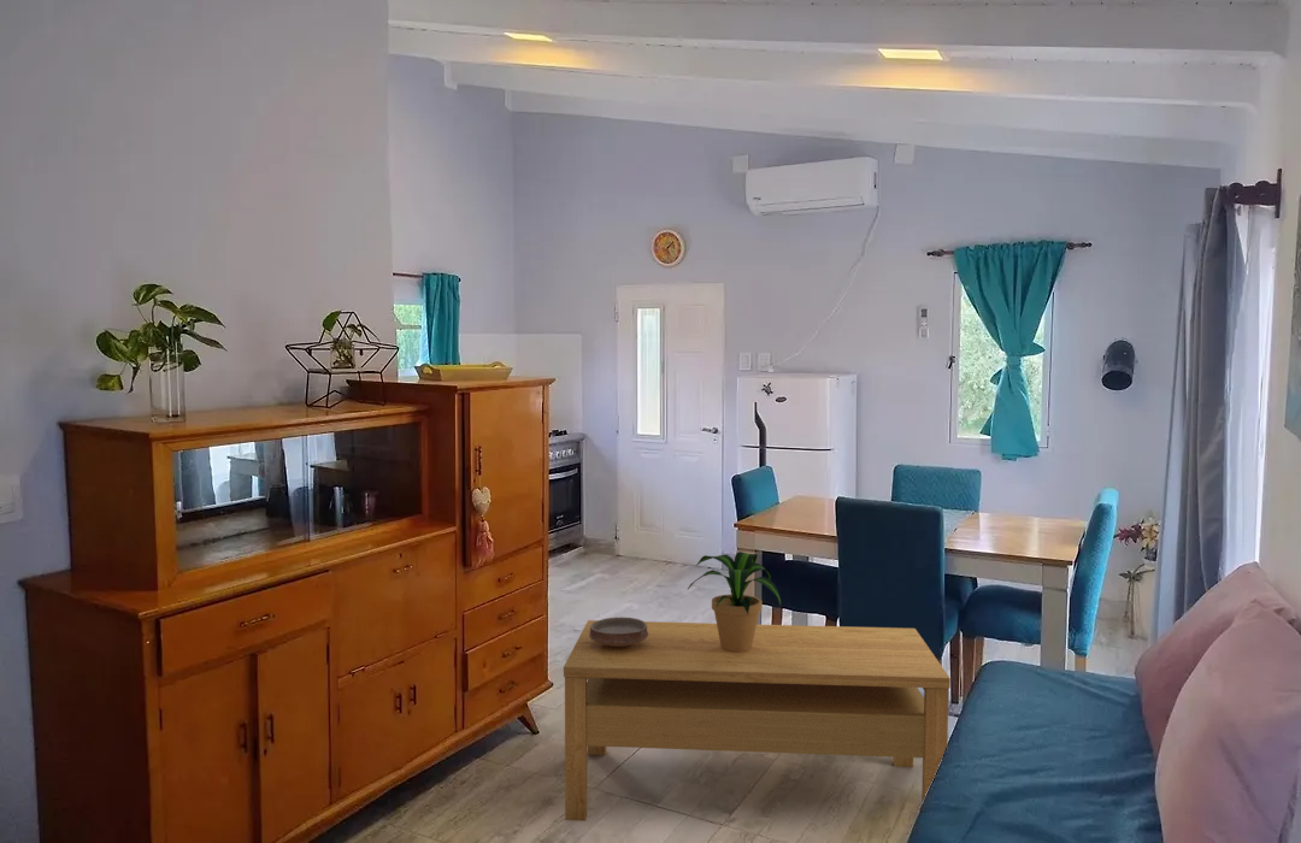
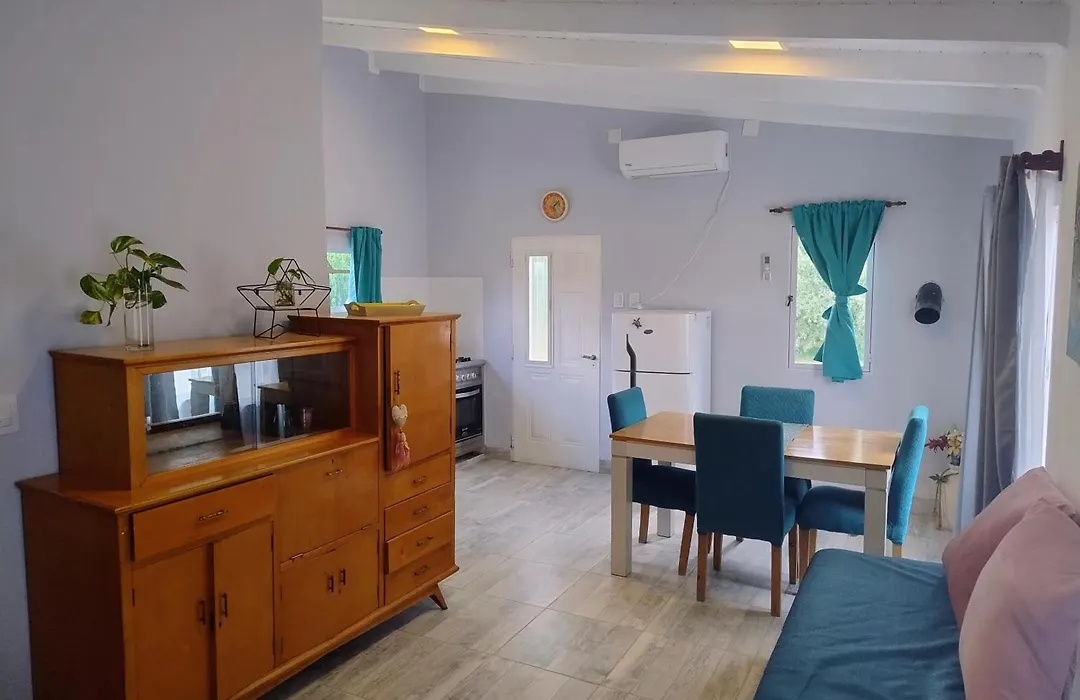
- ceramic bowl [589,617,648,647]
- potted plant [687,550,782,652]
- coffee table [563,619,952,823]
